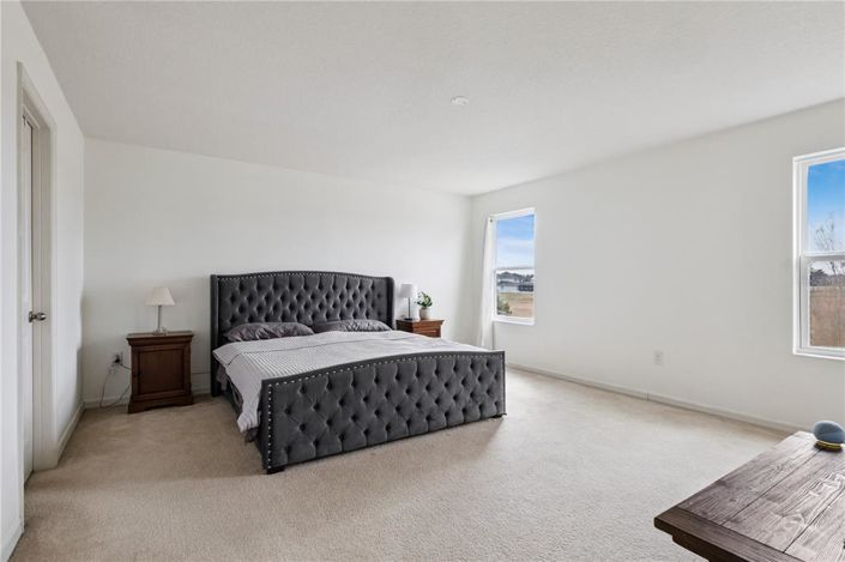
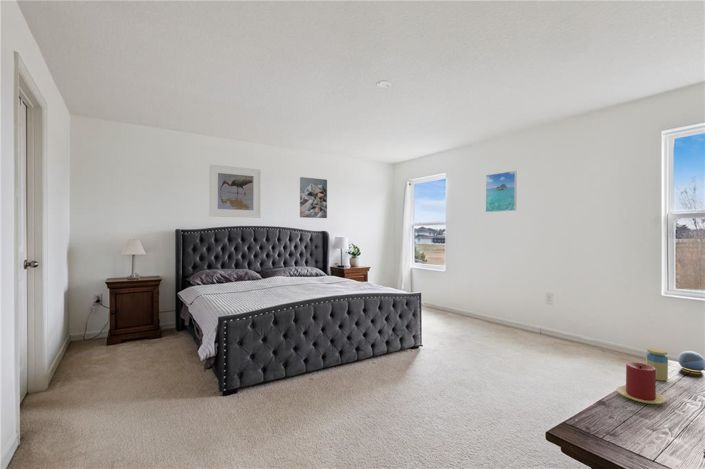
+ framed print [209,164,262,219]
+ jar [645,347,669,382]
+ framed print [485,170,517,213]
+ candle [616,361,667,405]
+ wall art [299,176,328,219]
